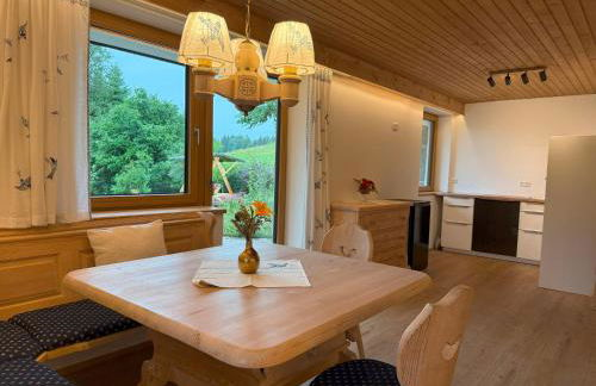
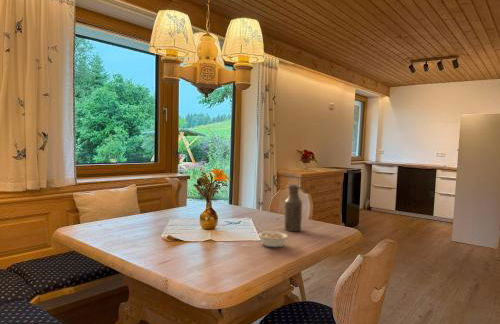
+ bottle [284,184,303,232]
+ legume [256,228,289,248]
